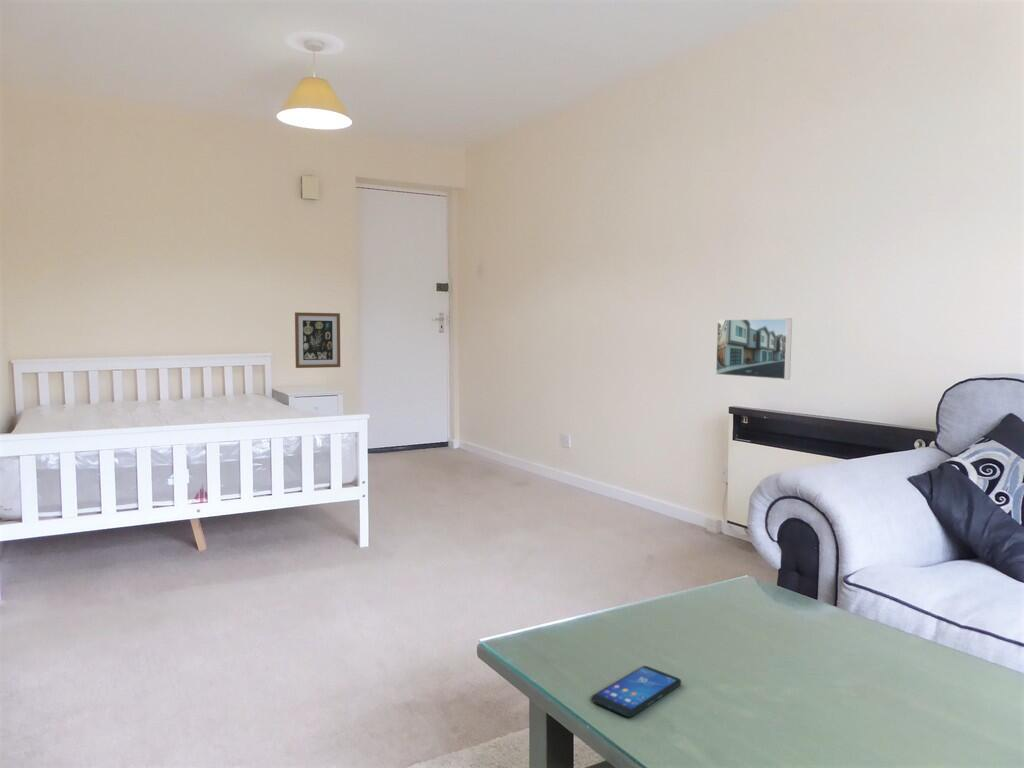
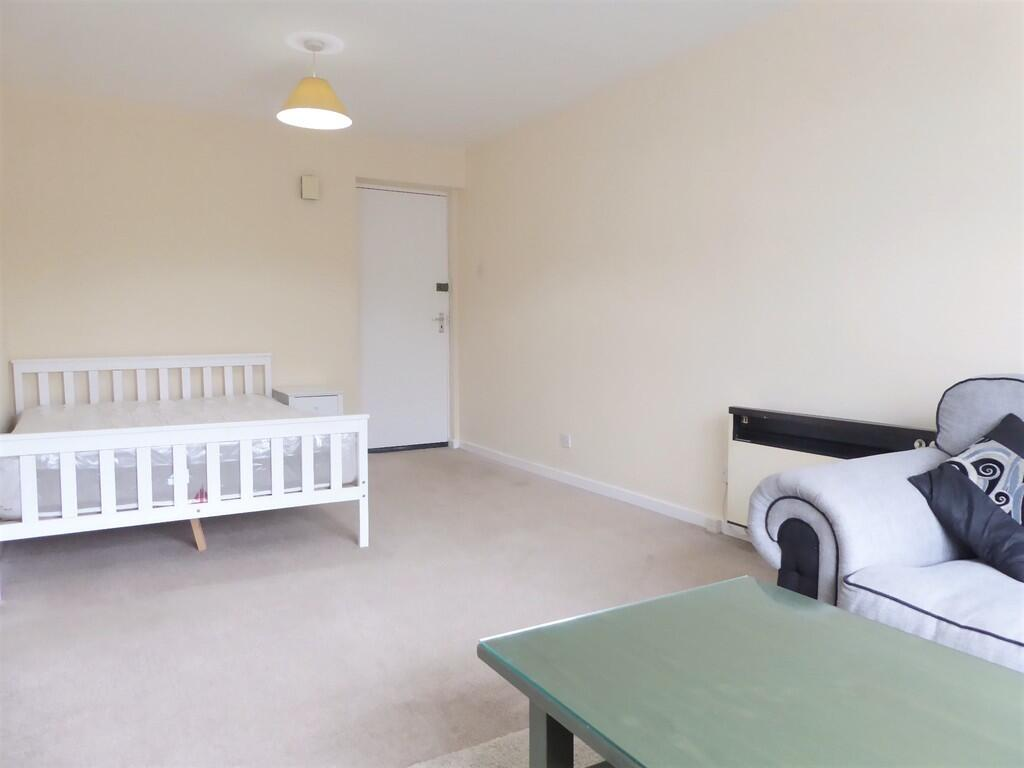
- wall art [294,311,341,369]
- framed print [715,317,793,381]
- smartphone [590,665,682,718]
